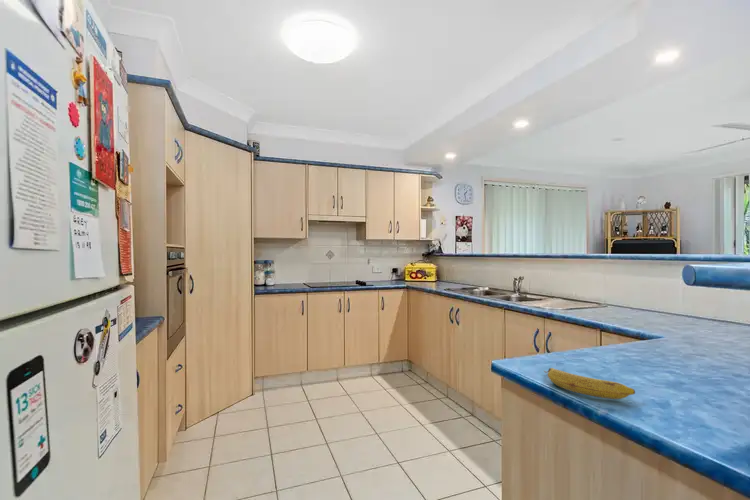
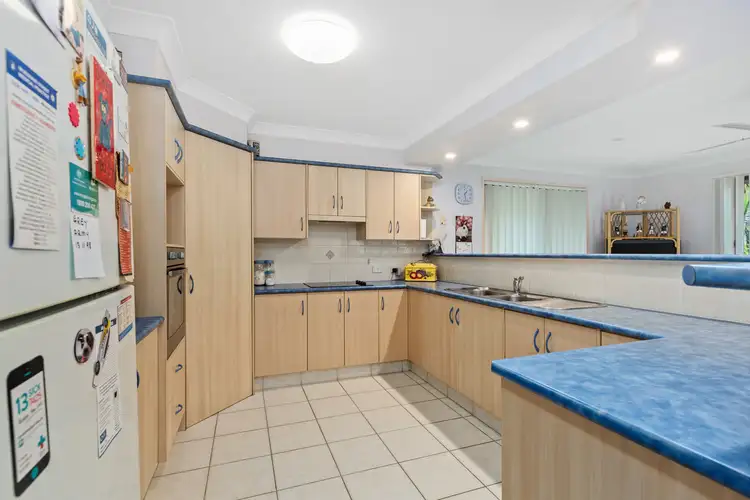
- fruit [543,367,636,400]
